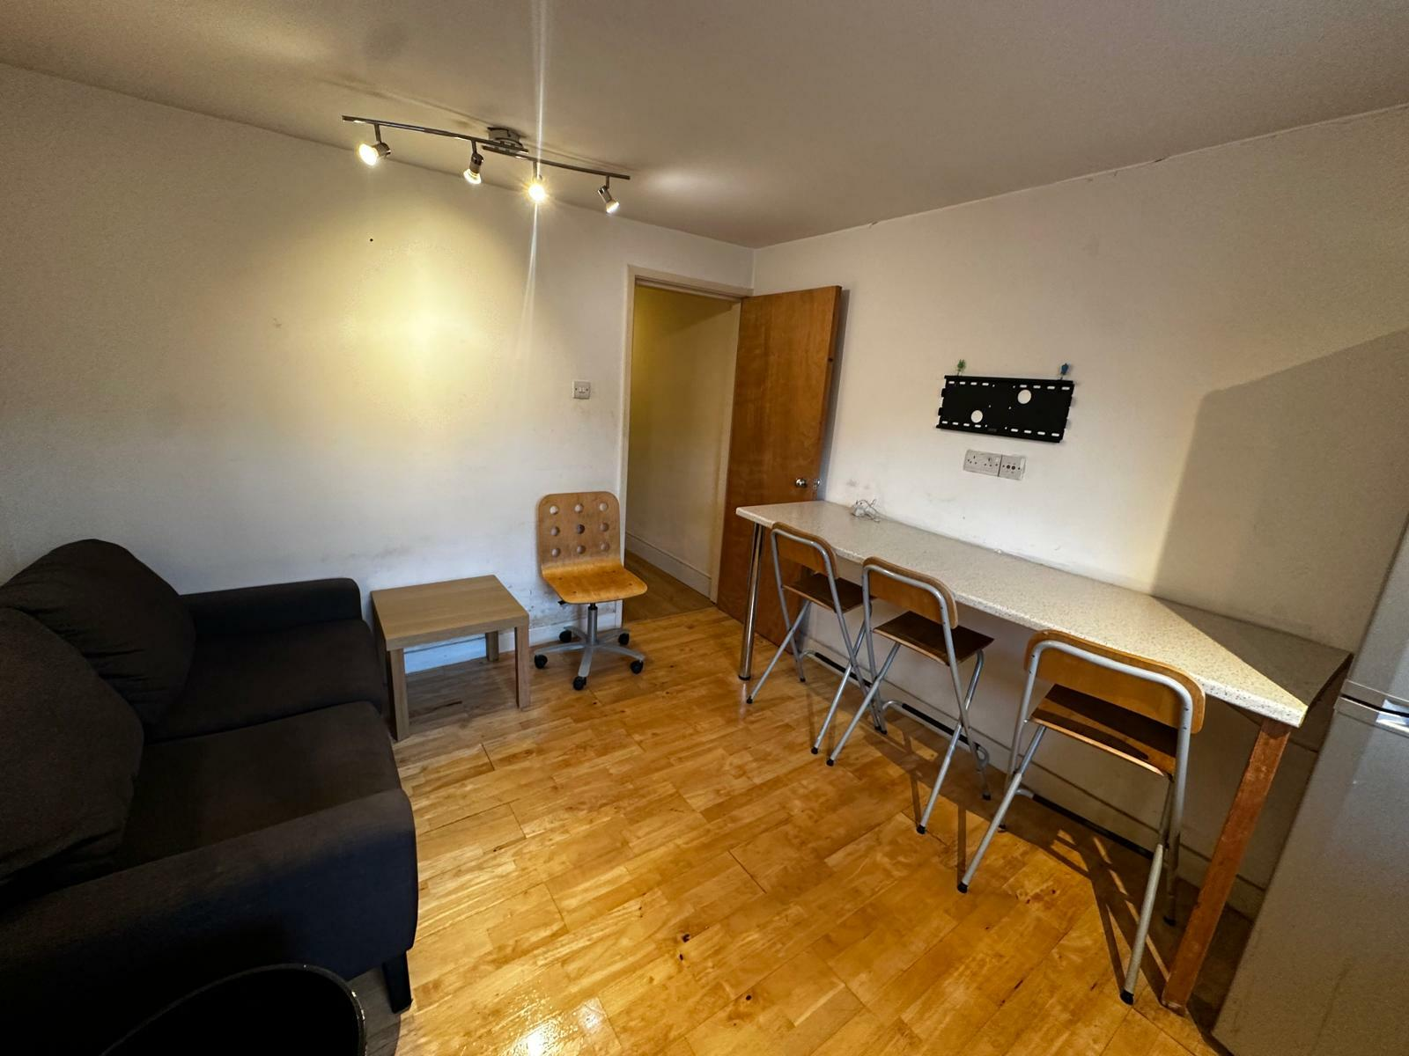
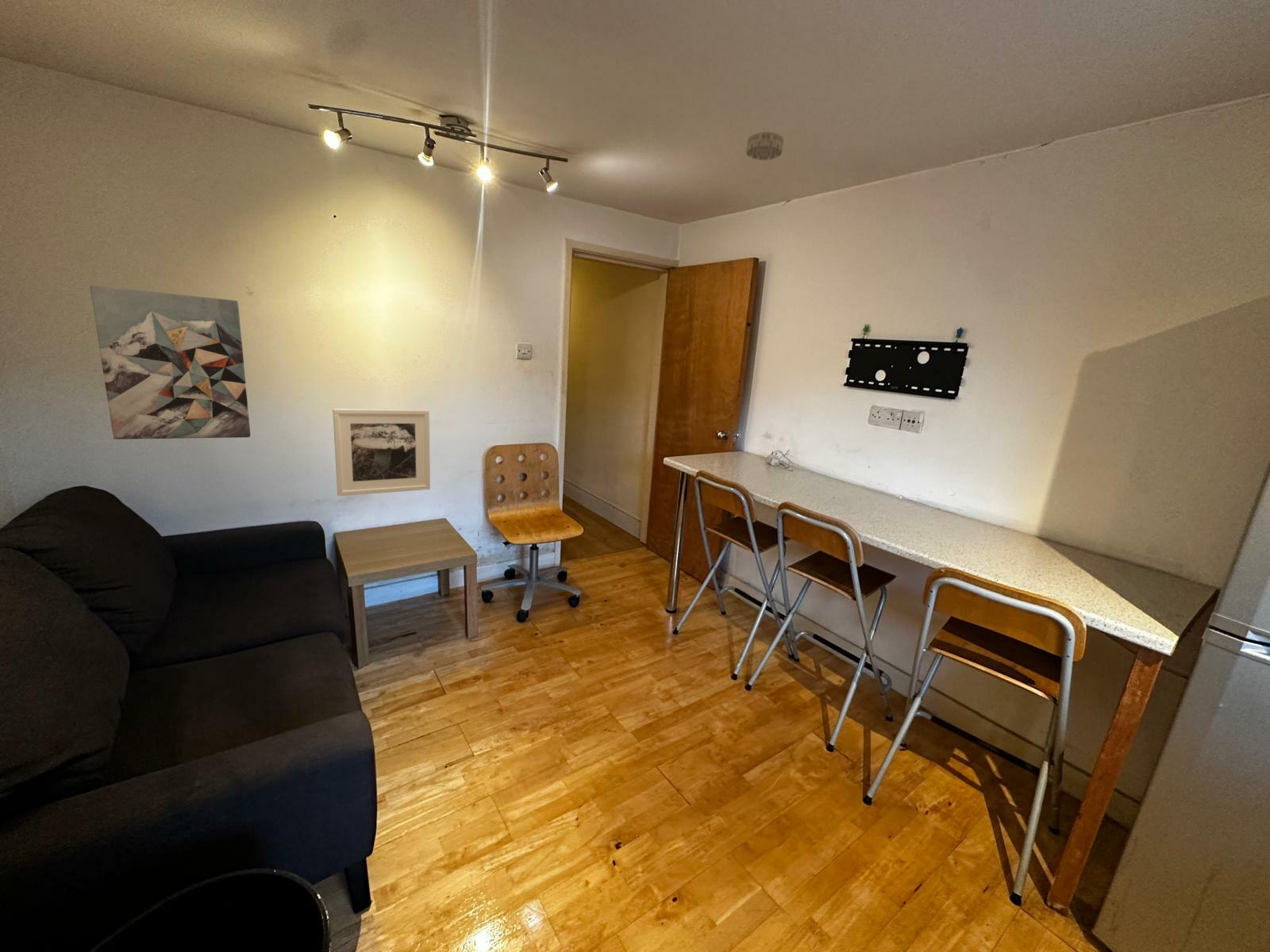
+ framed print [332,408,431,497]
+ wall art [90,284,251,440]
+ smoke detector [745,131,784,161]
